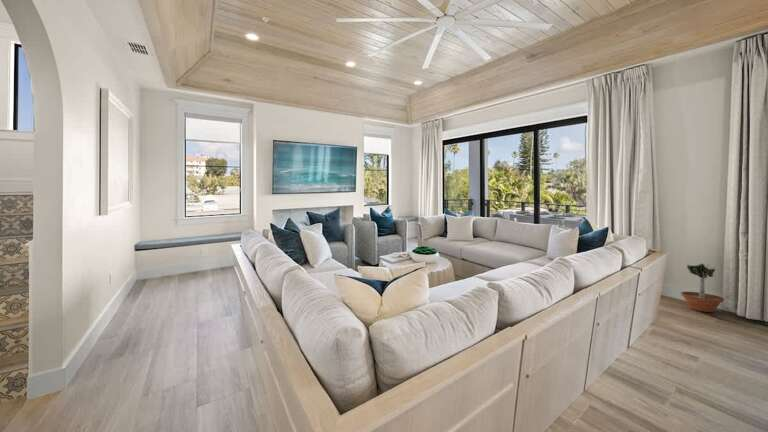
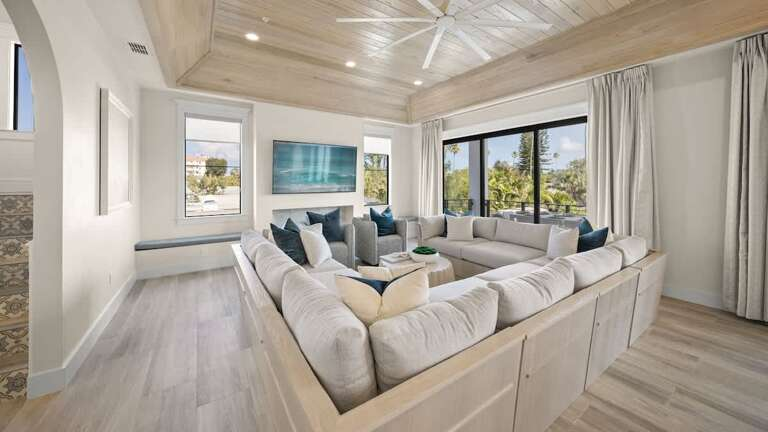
- potted tree [680,260,725,313]
